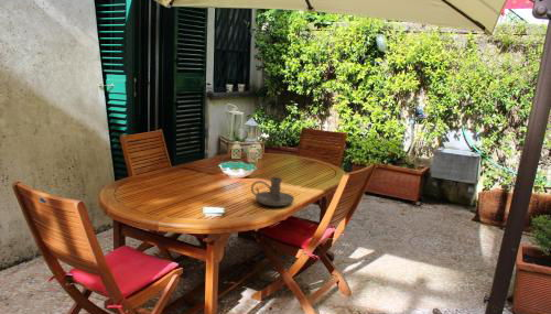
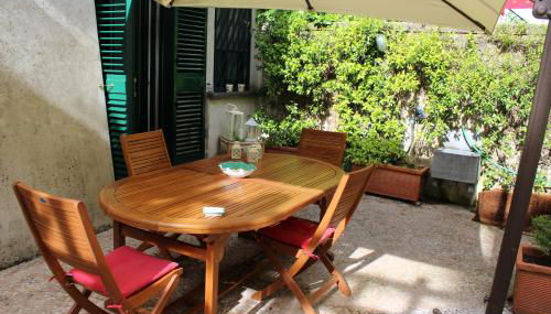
- candle holder [250,176,295,207]
